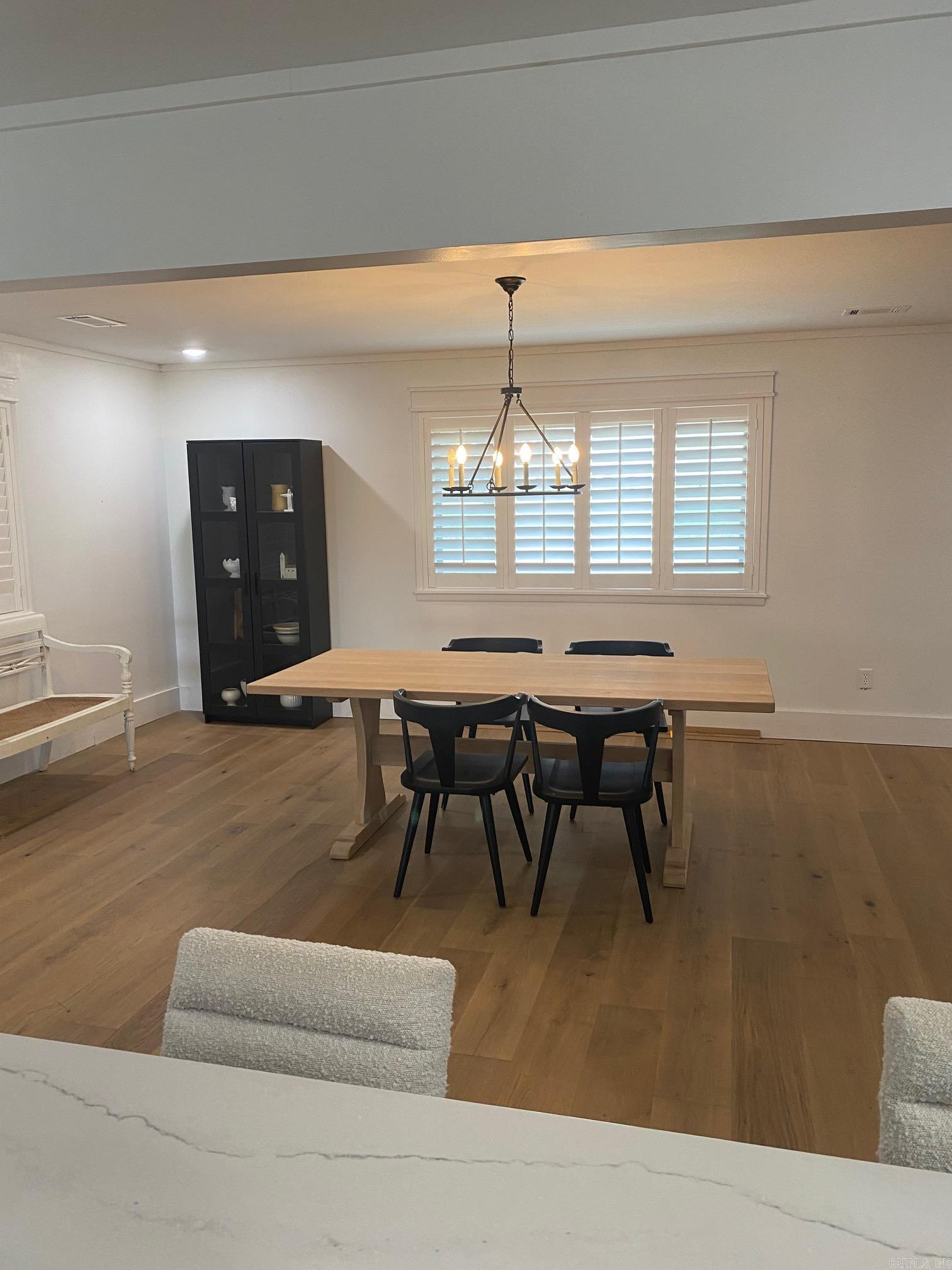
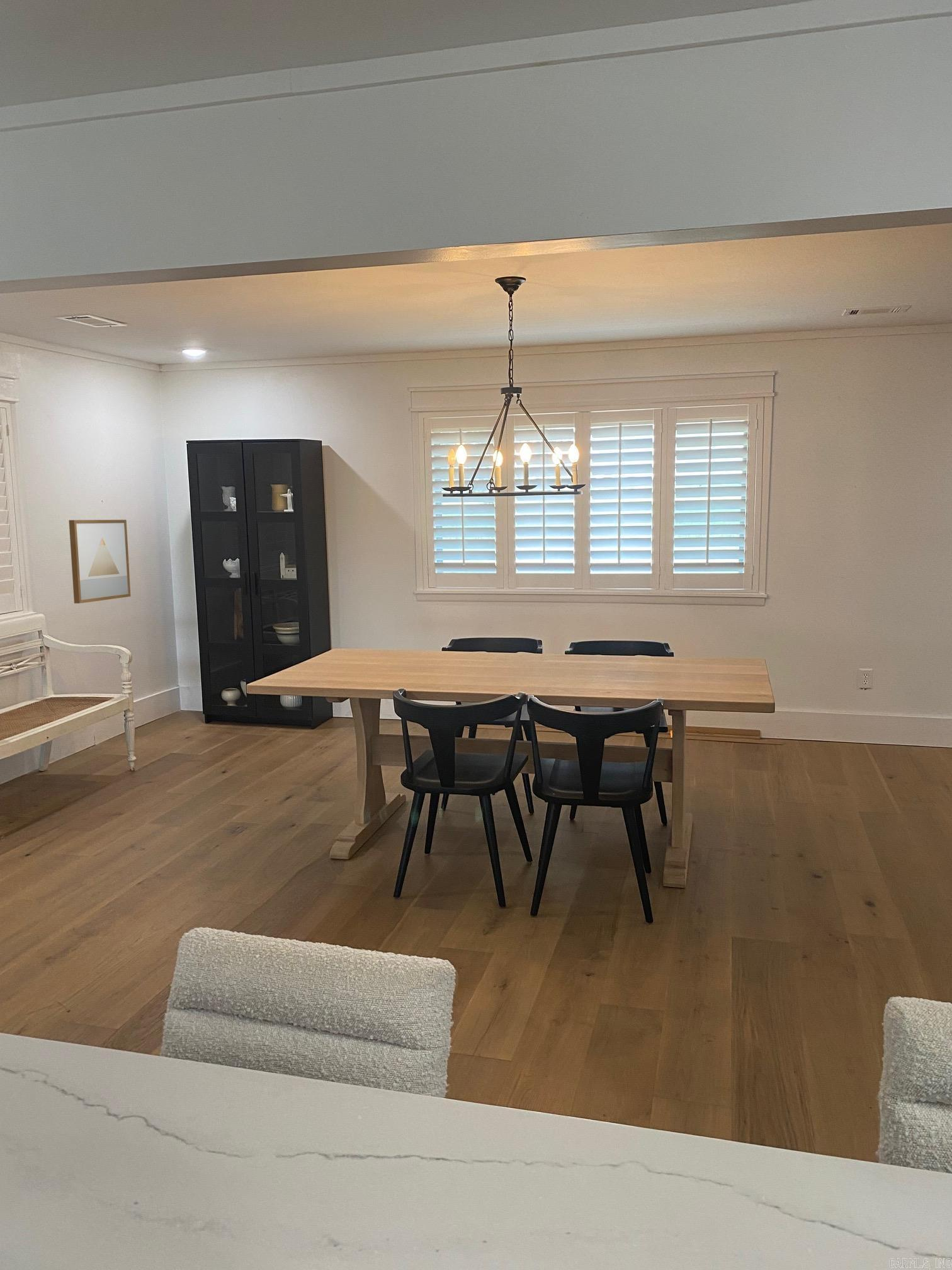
+ wall art [68,519,131,604]
